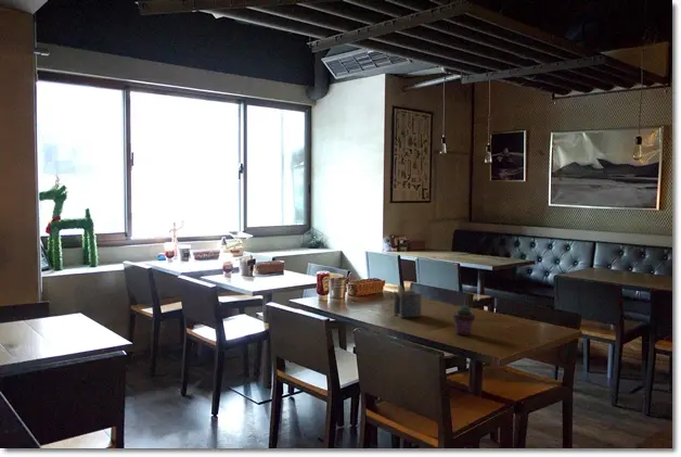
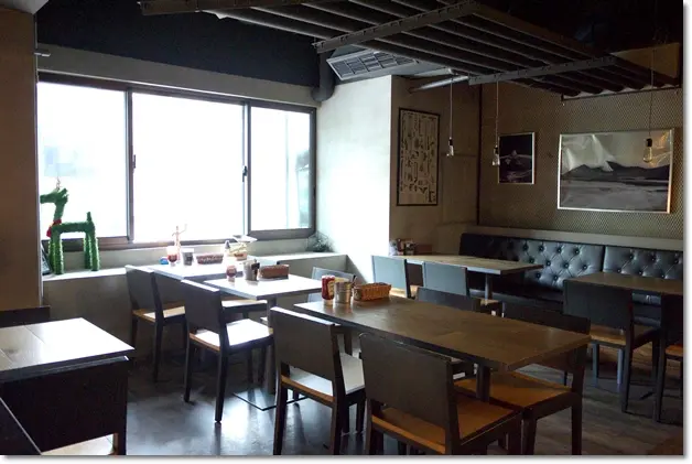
- potted succulent [452,304,476,337]
- napkin holder [393,283,422,319]
